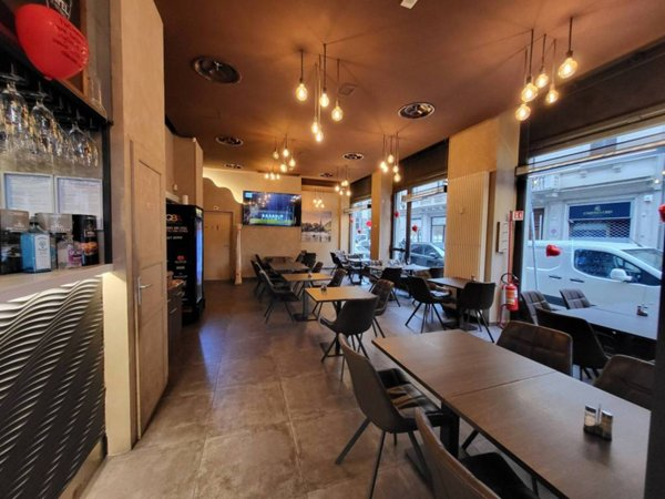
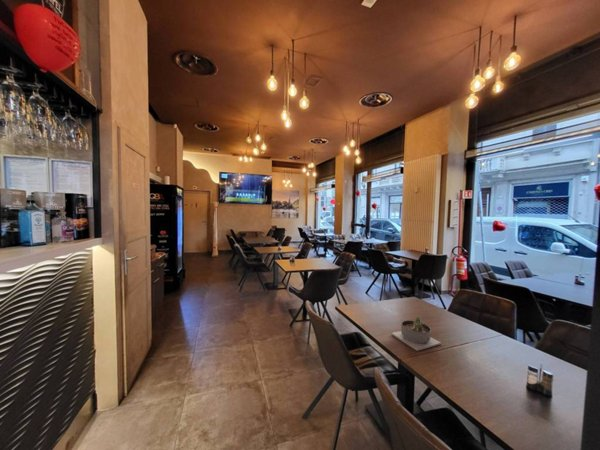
+ succulent planter [391,315,442,352]
